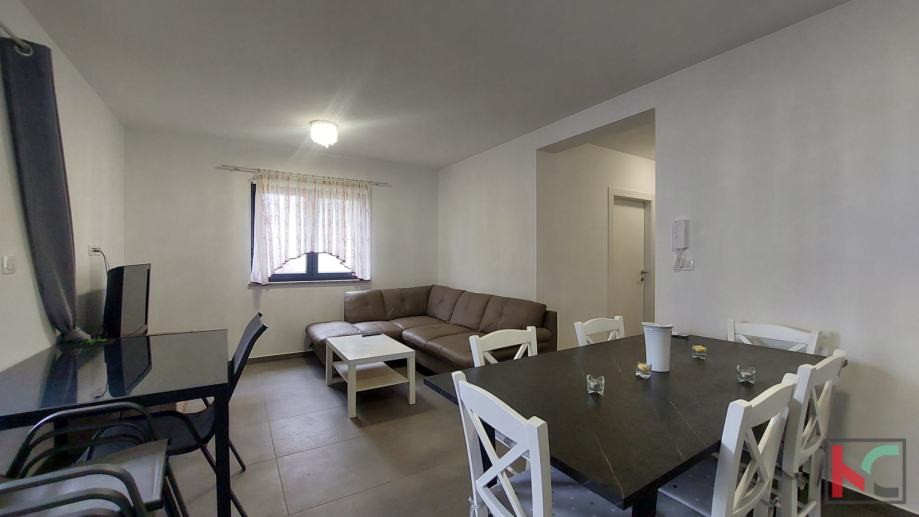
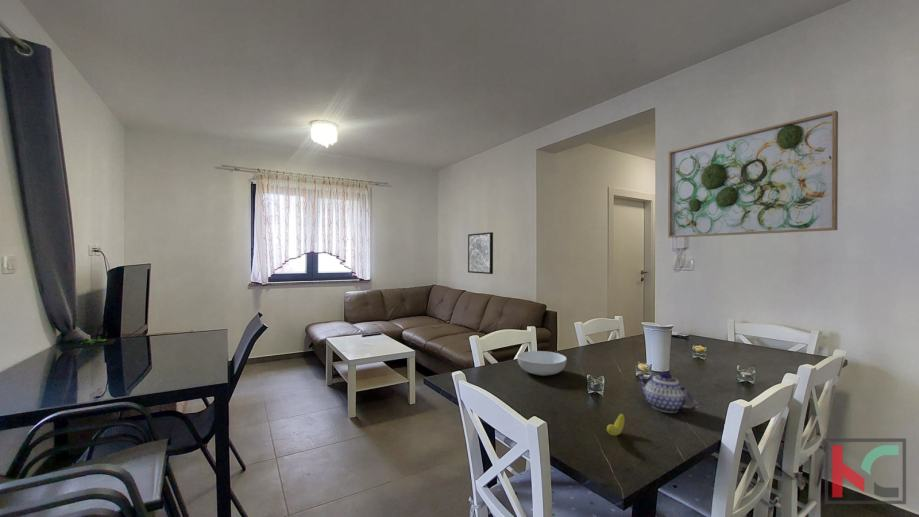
+ wall art [667,110,839,239]
+ serving bowl [516,350,568,377]
+ teapot [635,370,699,414]
+ fruit [606,413,625,436]
+ wall art [467,231,494,275]
